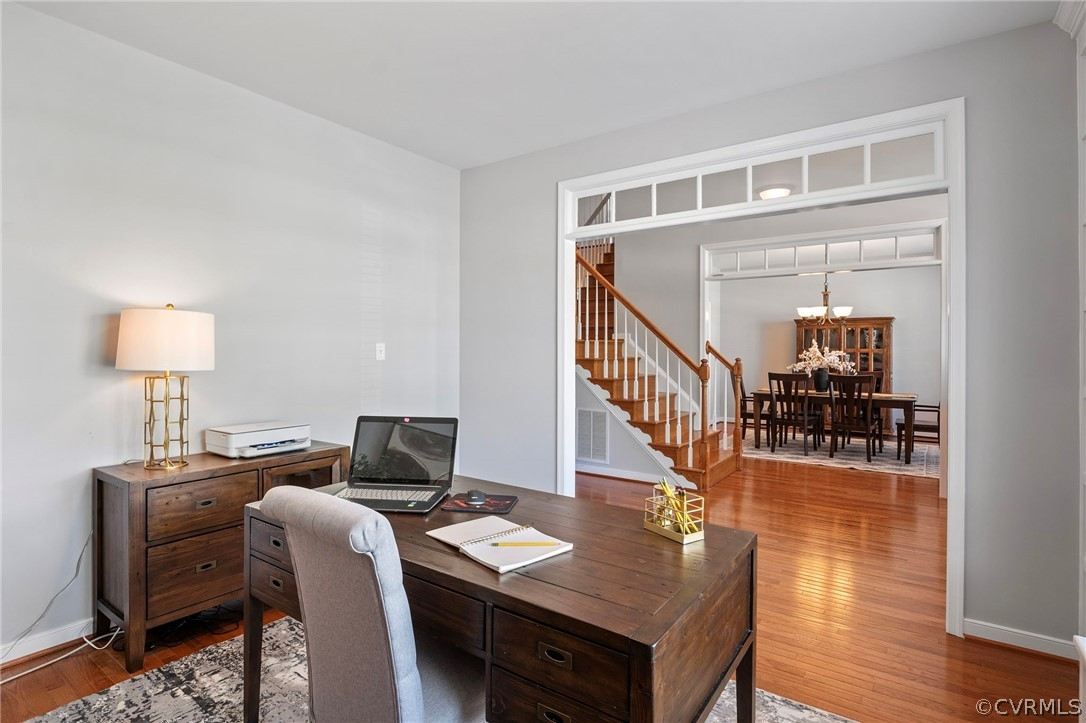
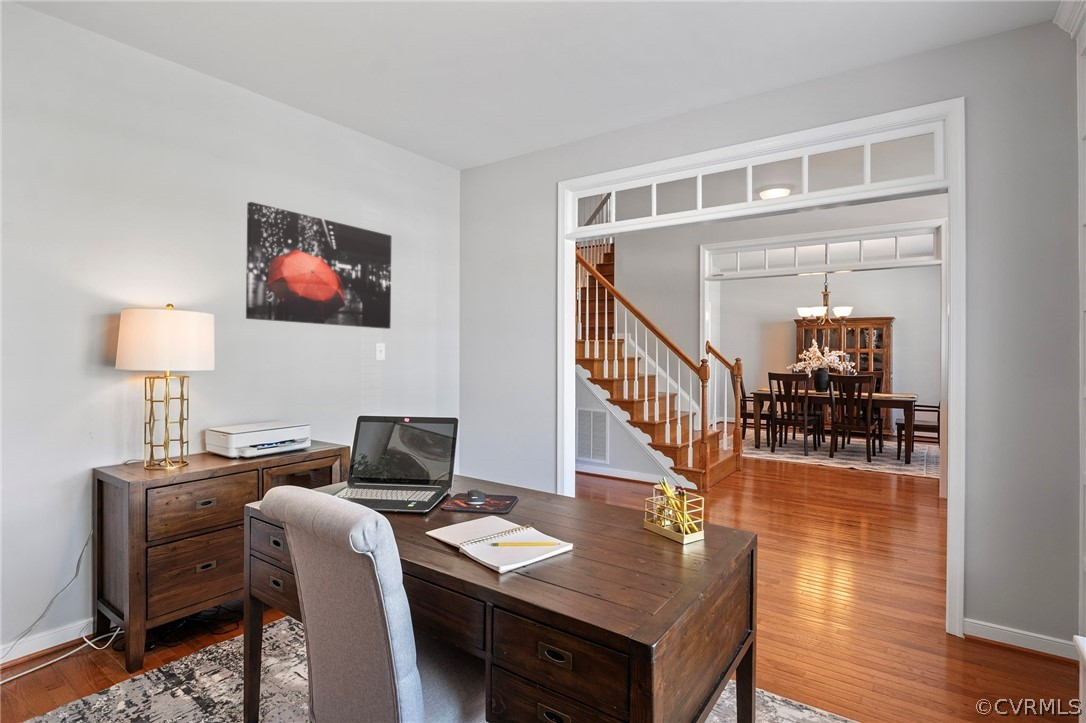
+ wall art [245,201,393,330]
